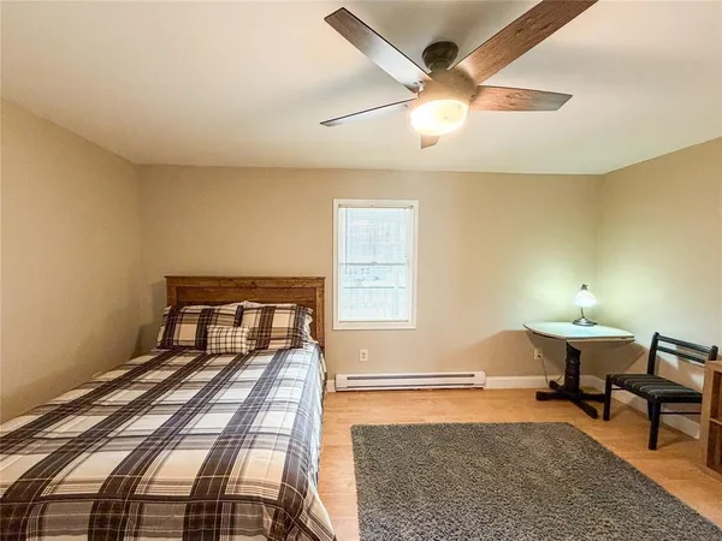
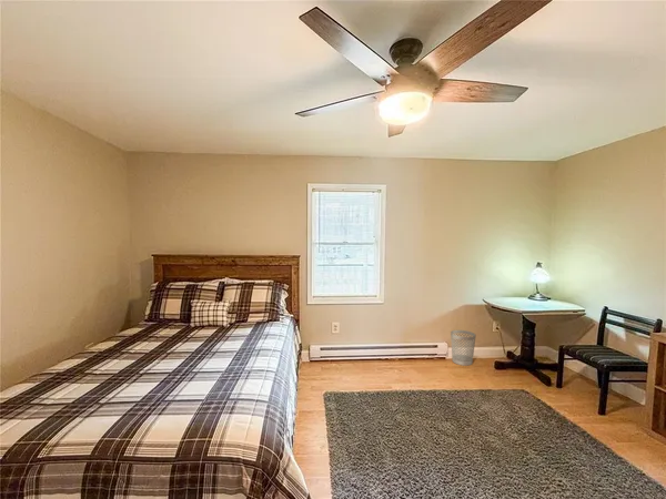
+ wastebasket [450,329,477,367]
